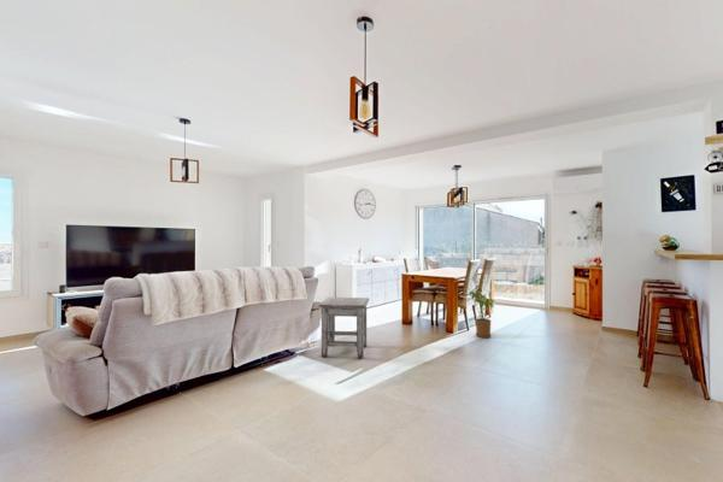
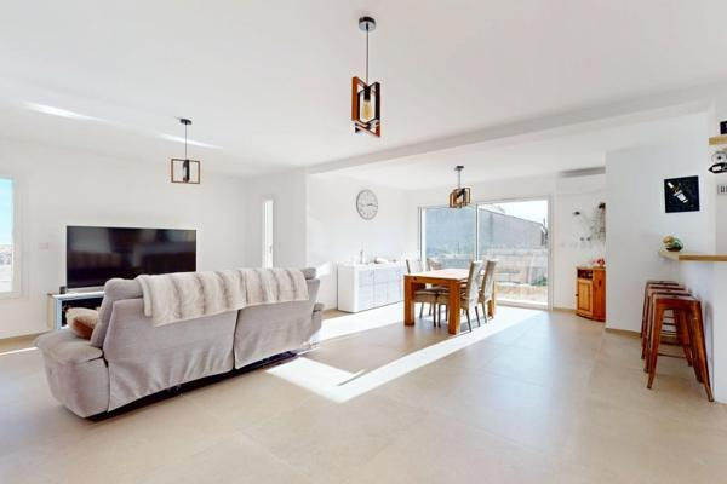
- stool [318,296,370,359]
- house plant [464,287,495,339]
